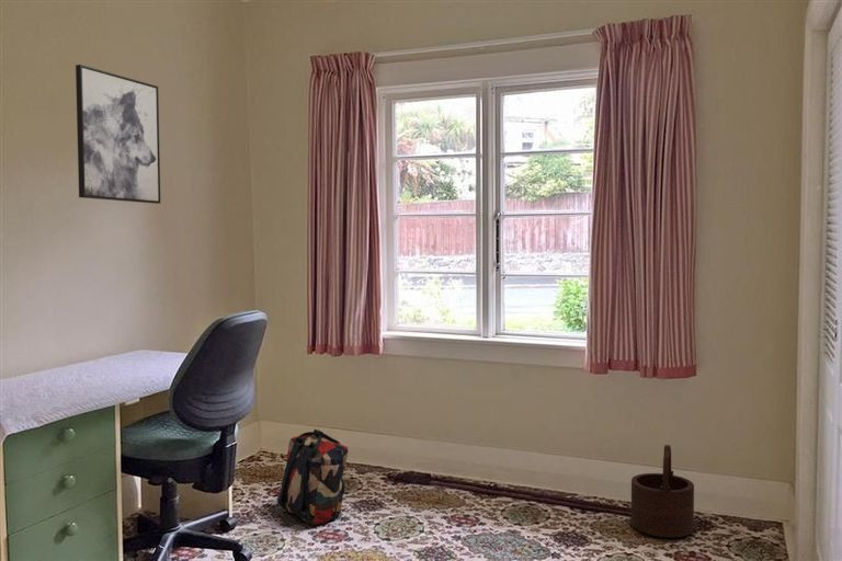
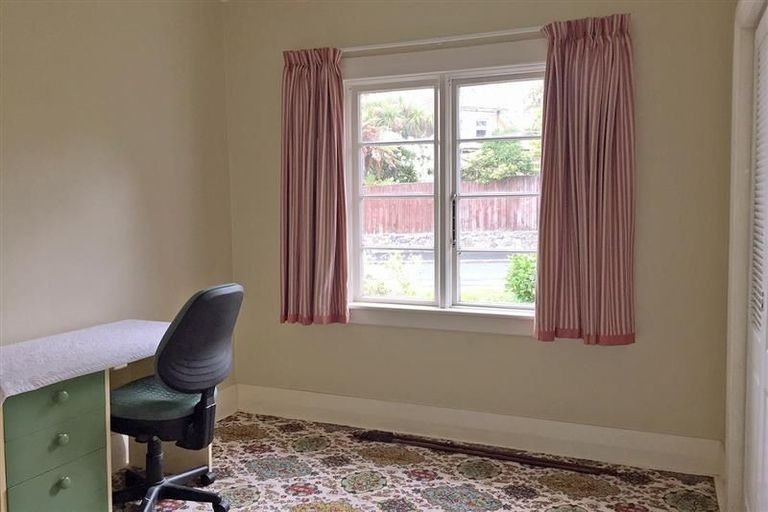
- backpack [276,428,350,525]
- wall art [75,64,161,205]
- wooden bucket [630,444,695,538]
